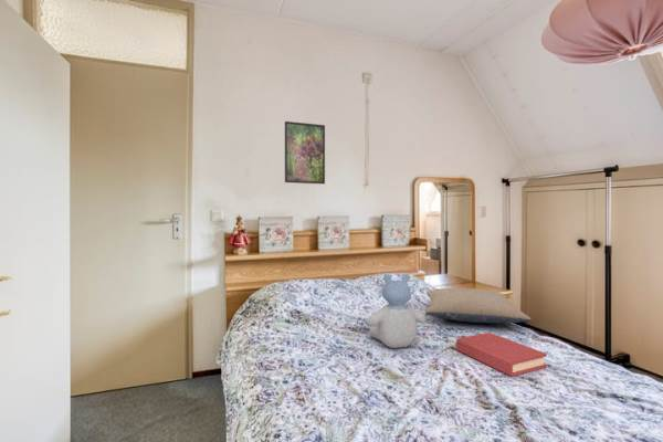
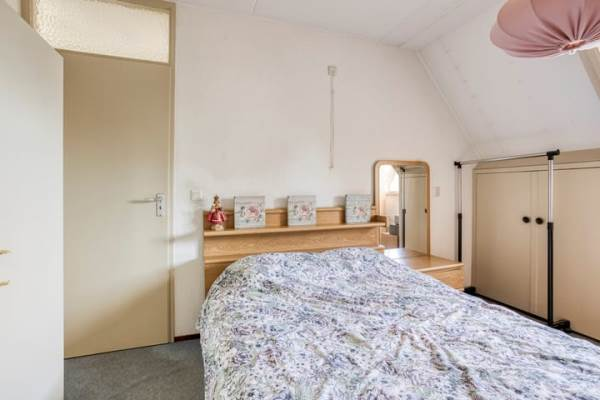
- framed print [284,120,326,185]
- pillow [424,287,533,324]
- hardback book [455,332,548,378]
- stuffed bear [366,272,427,349]
